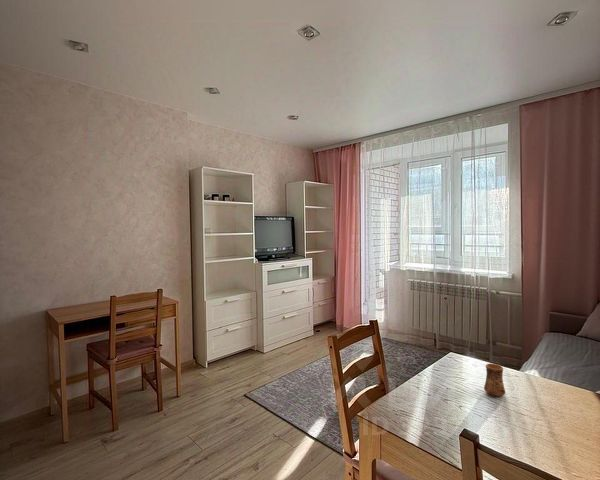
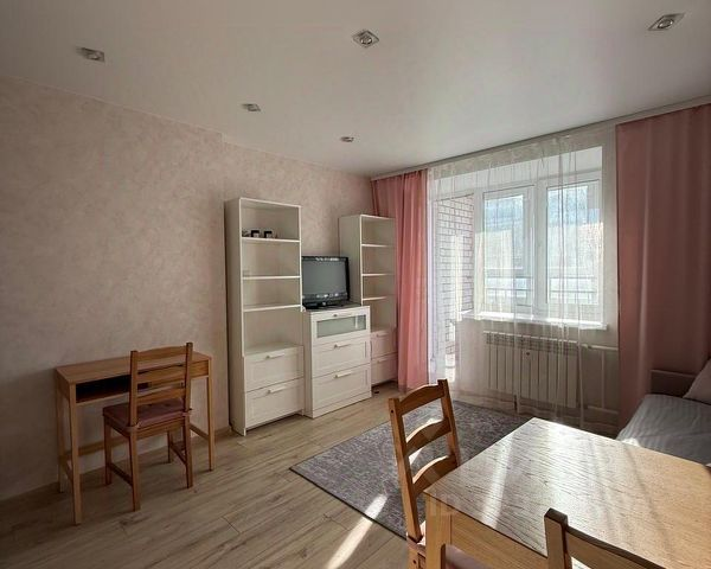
- cup [483,363,506,398]
